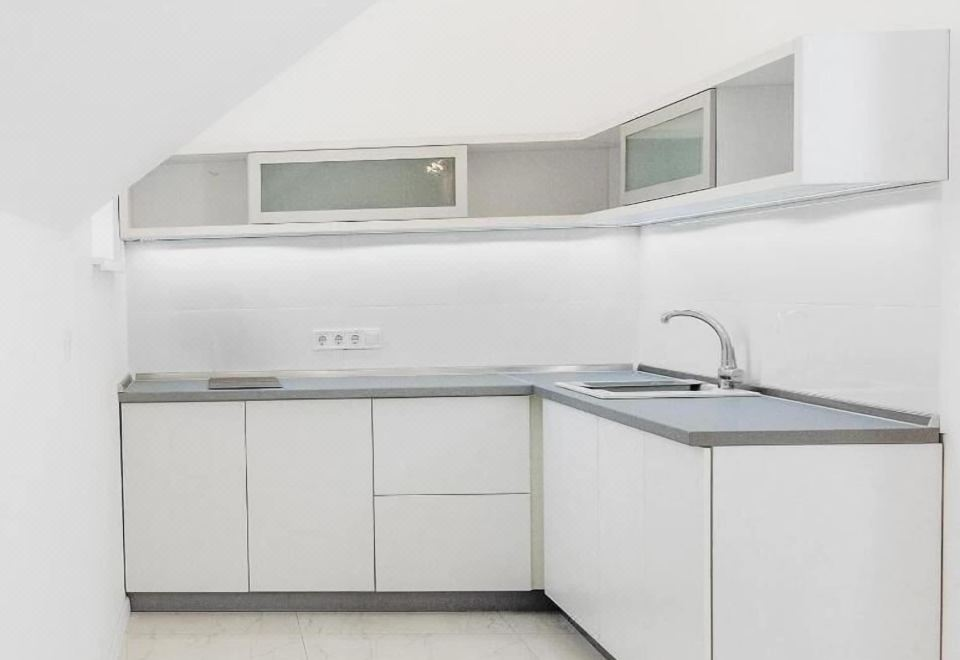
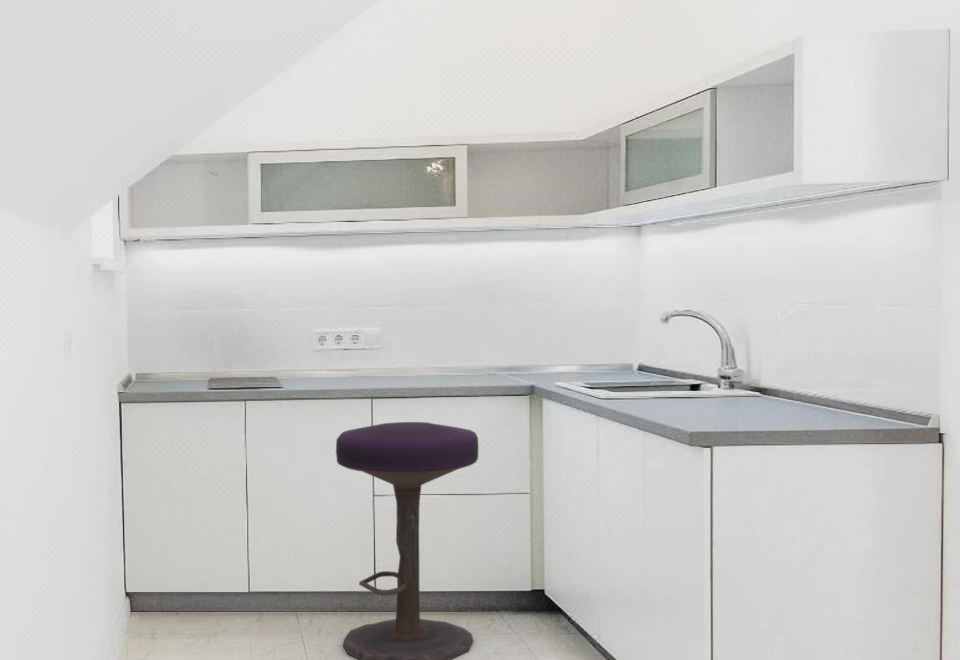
+ stool [335,421,480,660]
